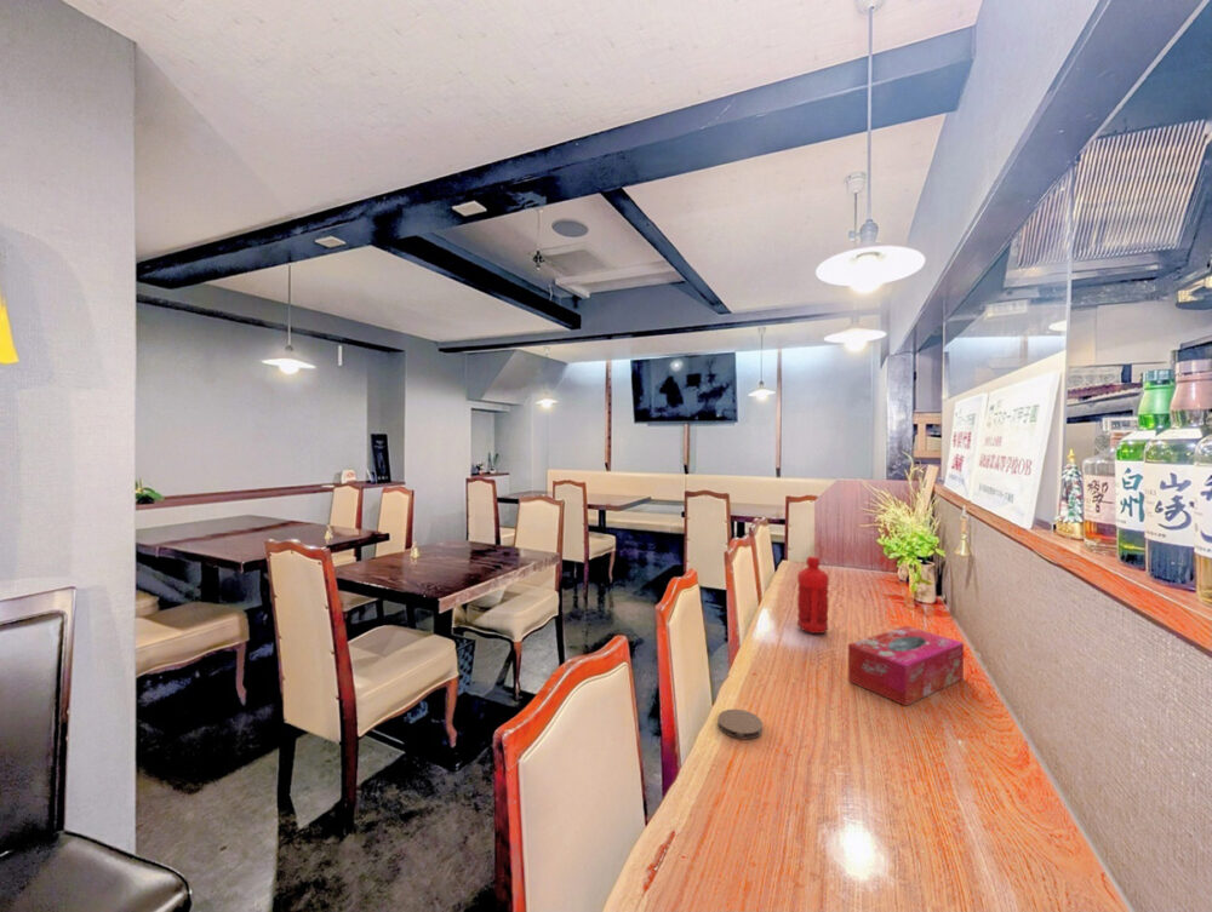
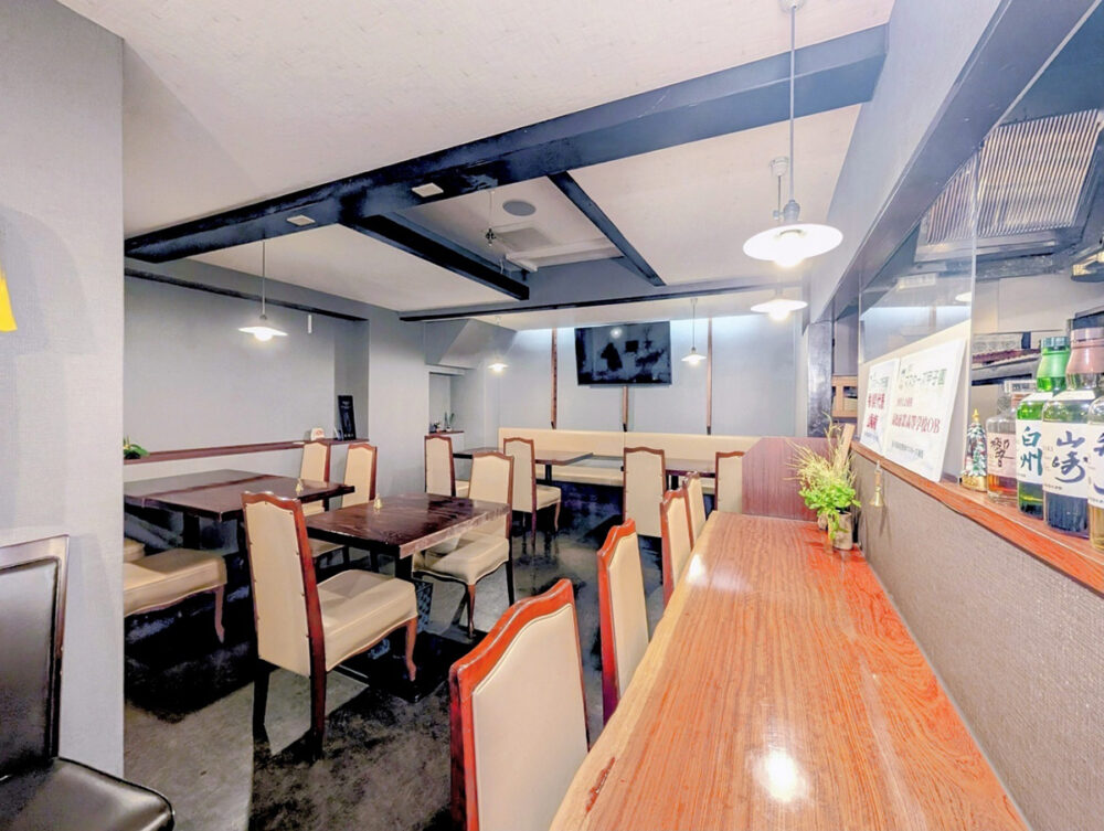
- coaster [716,709,764,741]
- tissue box [847,625,965,707]
- water bottle [796,555,830,635]
